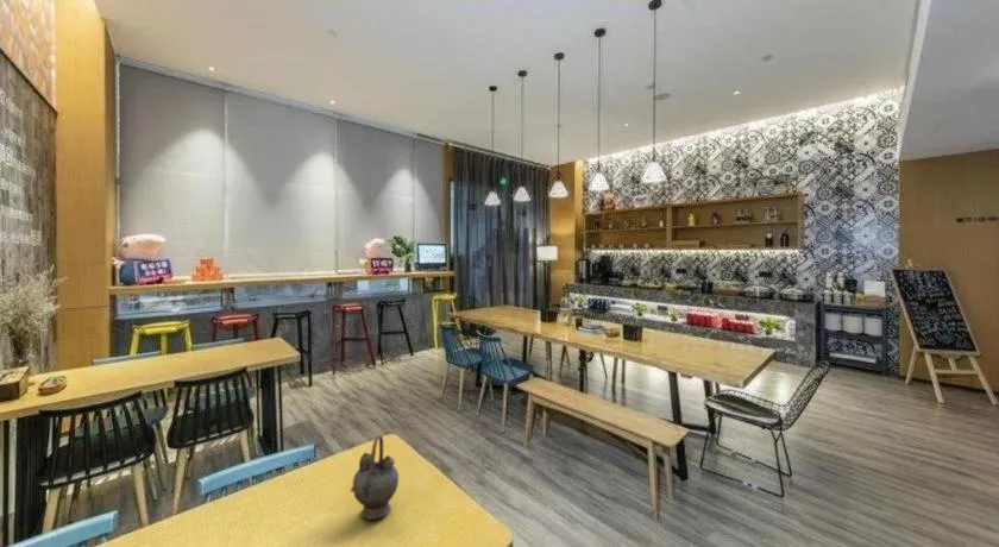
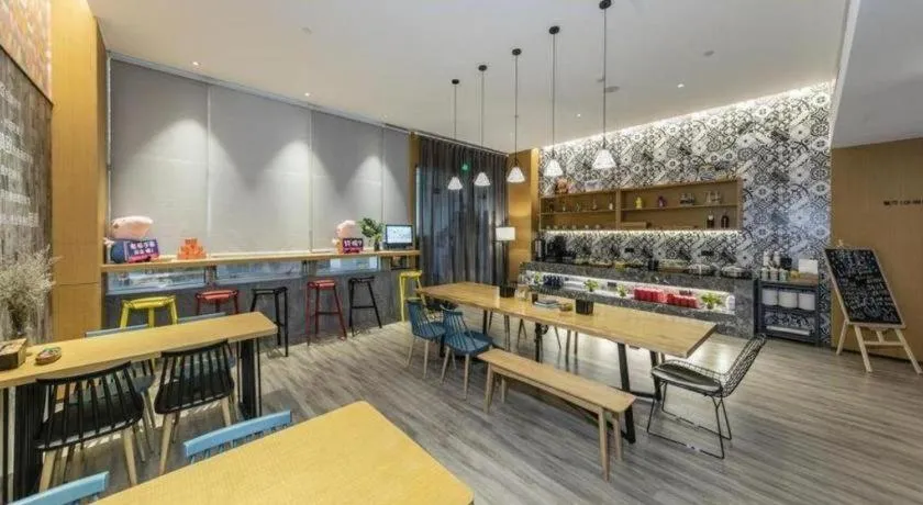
- teapot [350,434,400,521]
